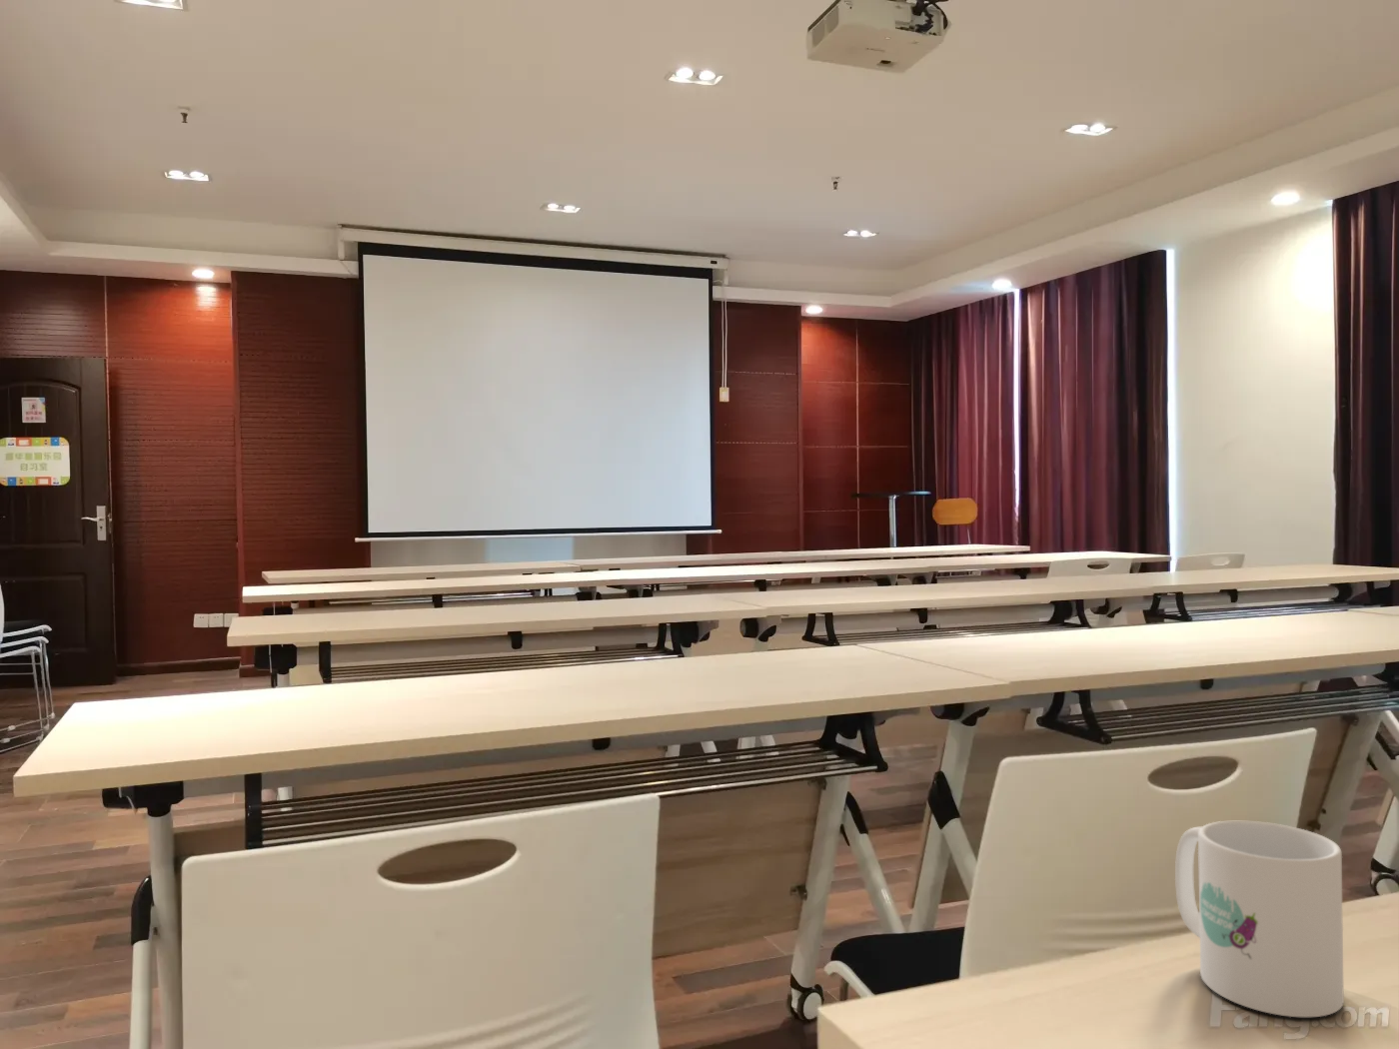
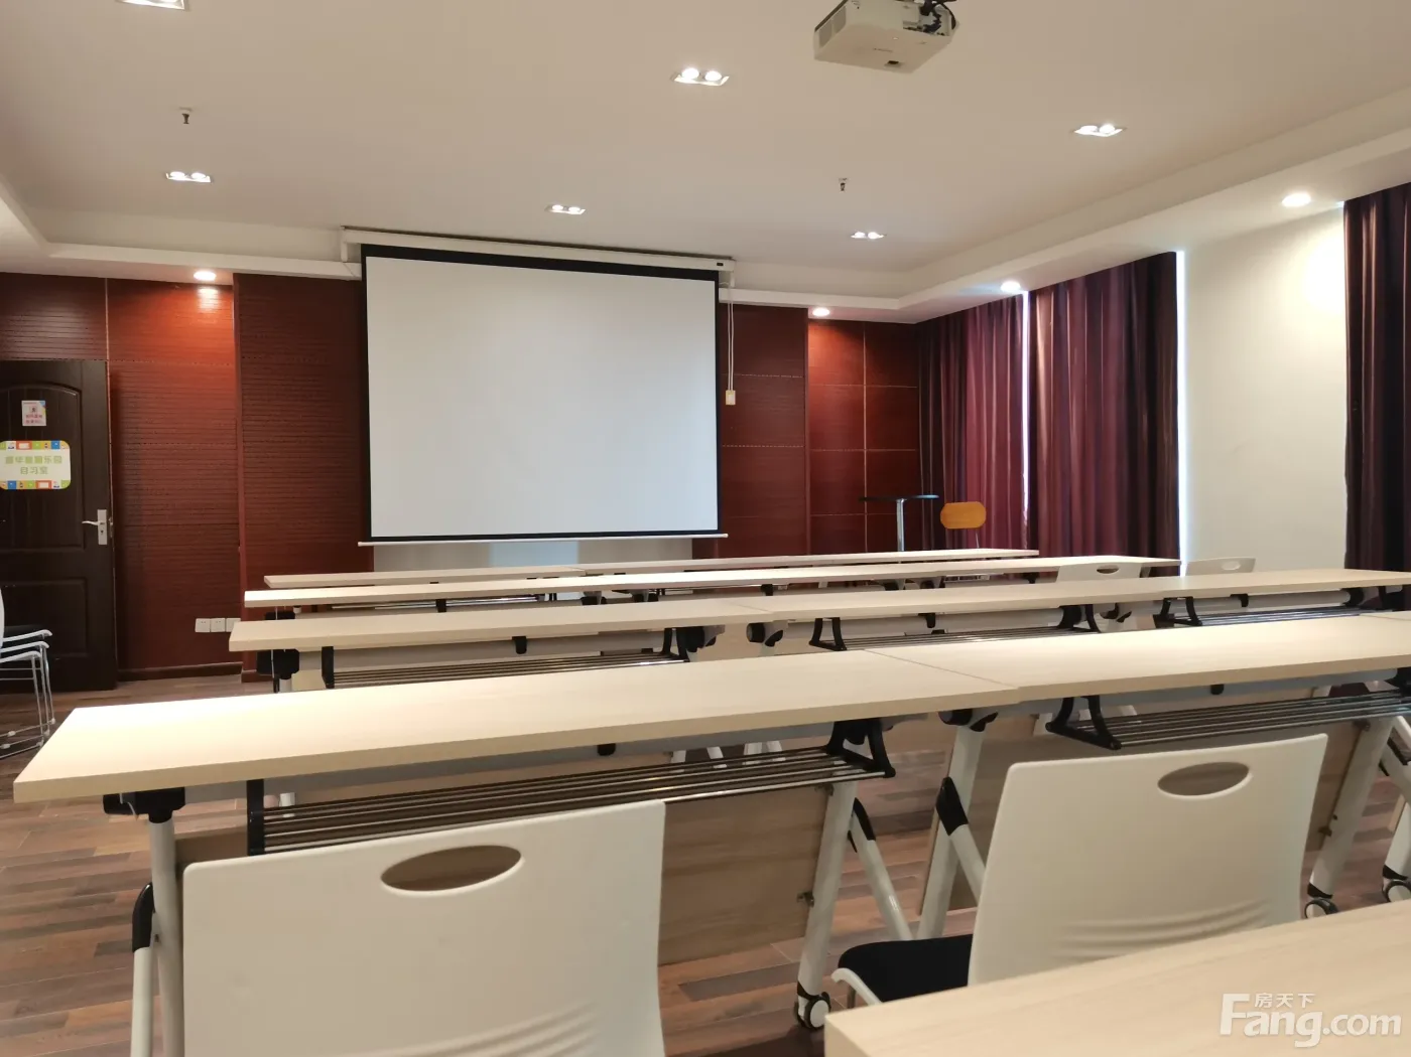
- mug [1174,820,1345,1018]
